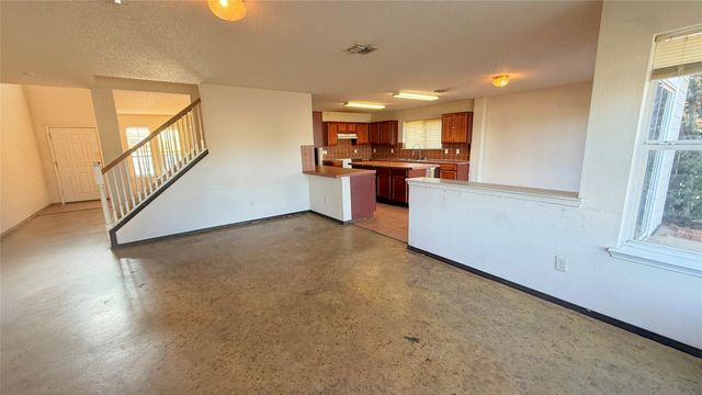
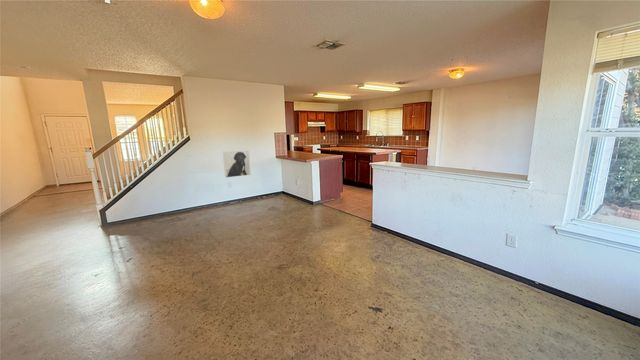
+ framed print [222,149,251,179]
